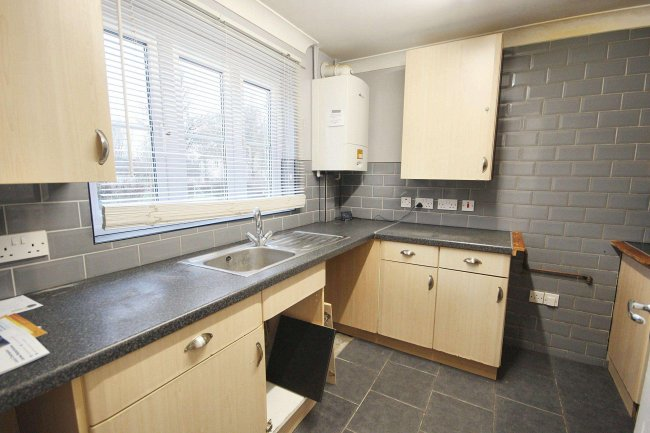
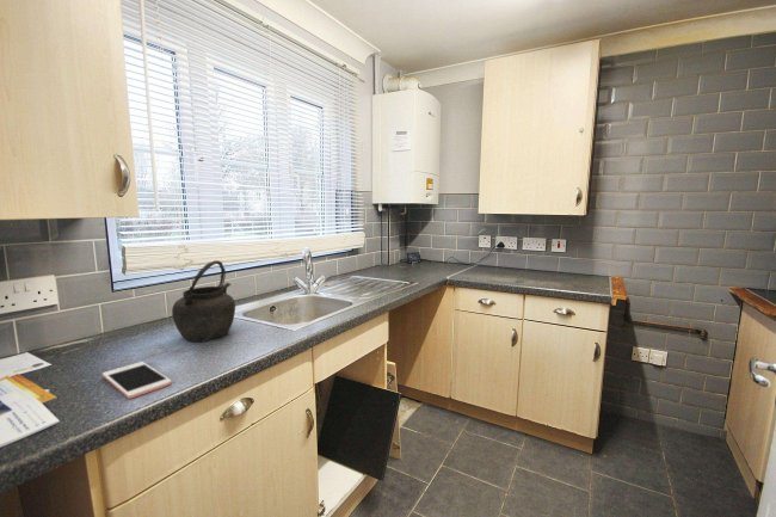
+ kettle [171,259,236,344]
+ cell phone [101,361,173,400]
